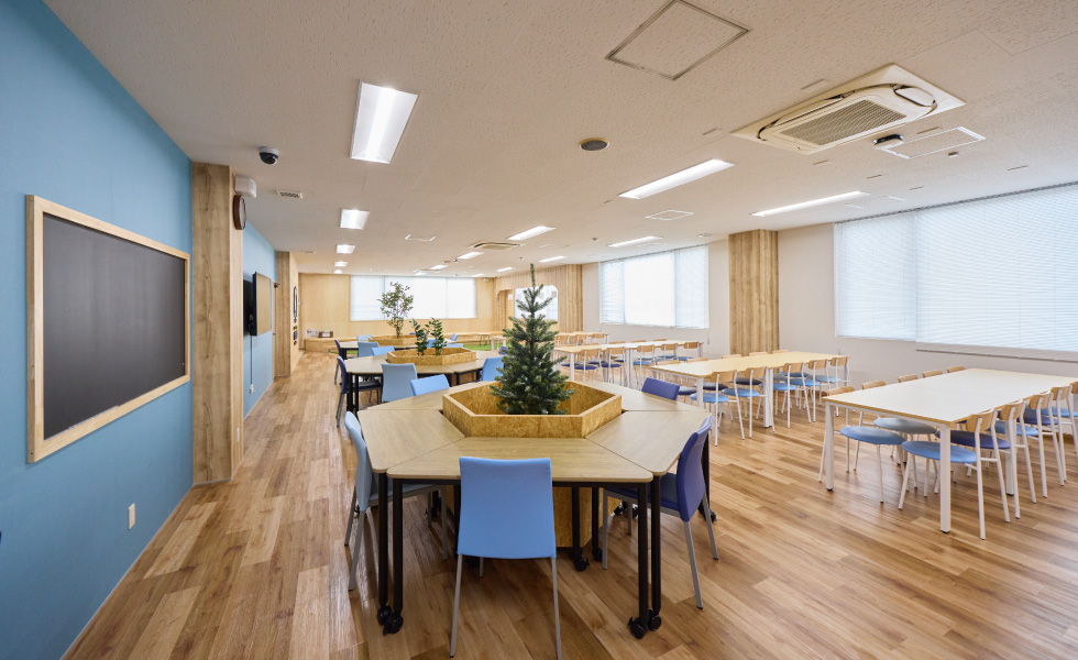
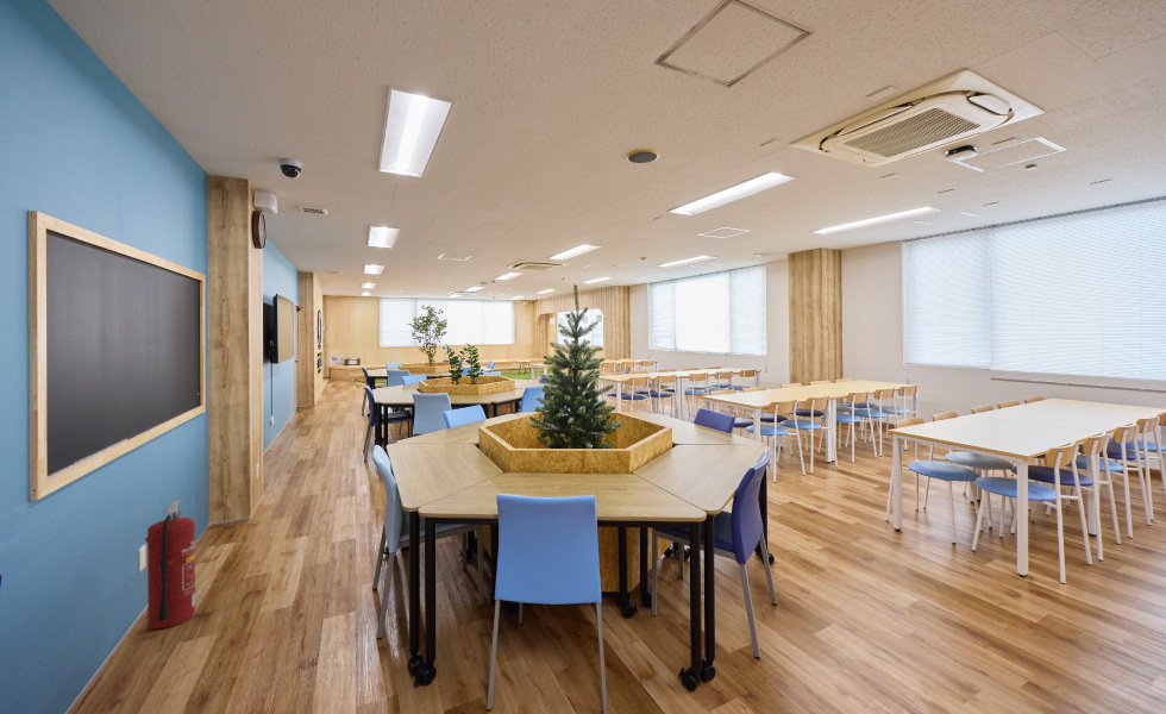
+ fire extinguisher [144,499,196,630]
